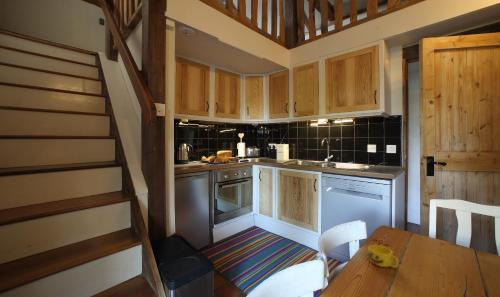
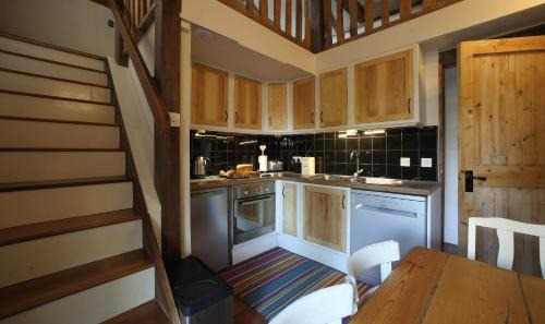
- cup [367,244,400,269]
